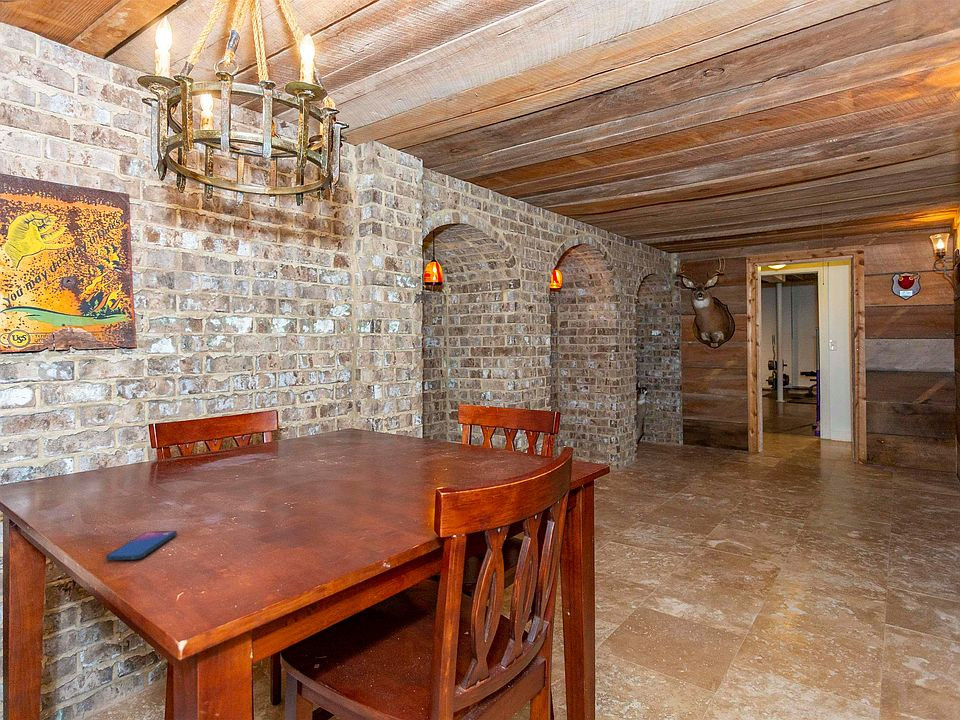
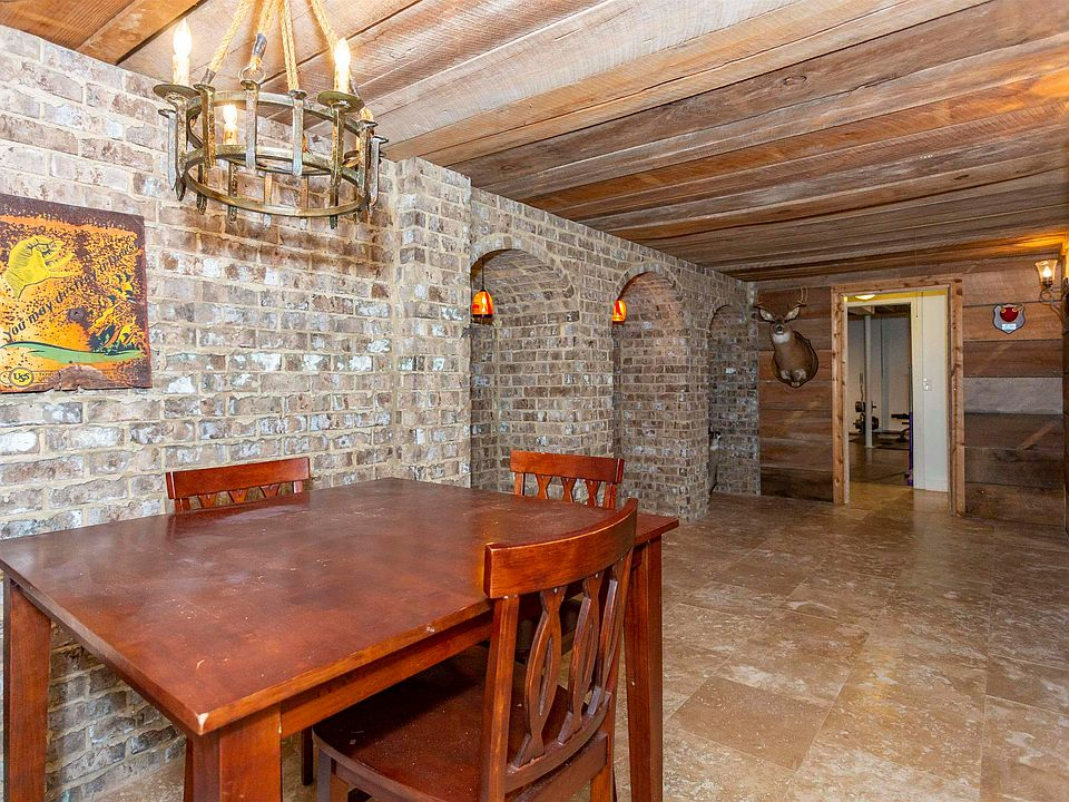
- smartphone [105,530,178,561]
